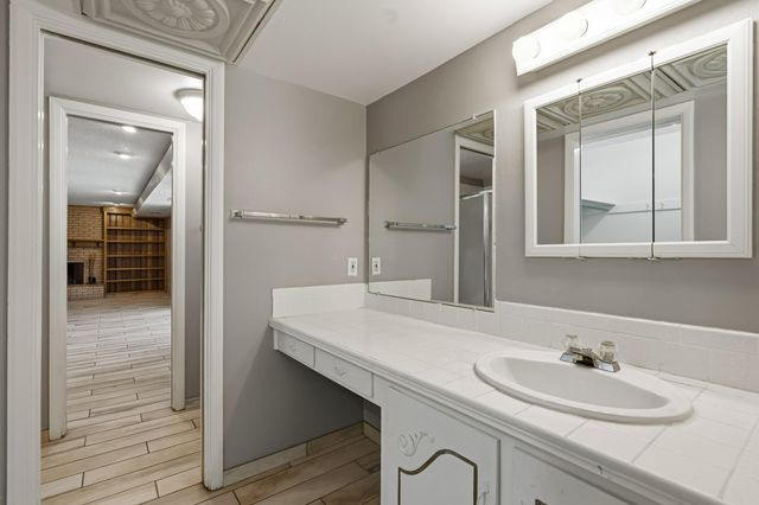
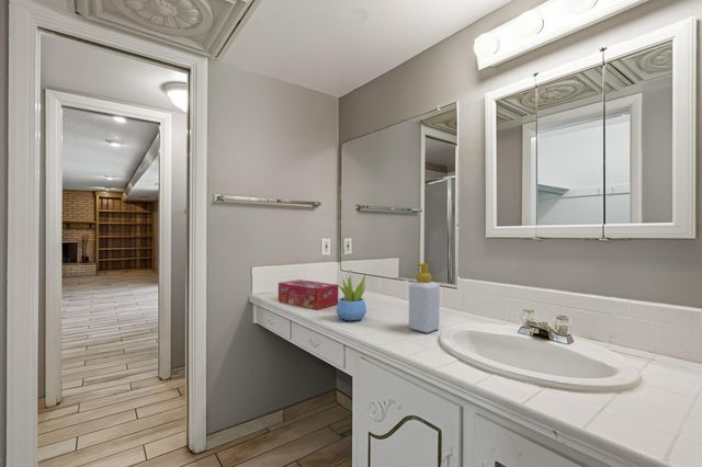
+ soap bottle [408,262,440,333]
+ succulent plant [336,272,367,322]
+ tissue box [278,278,339,310]
